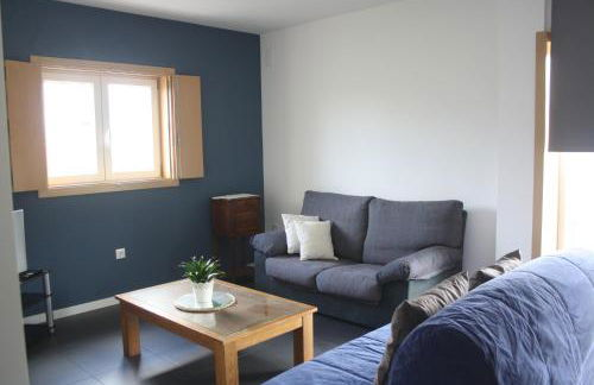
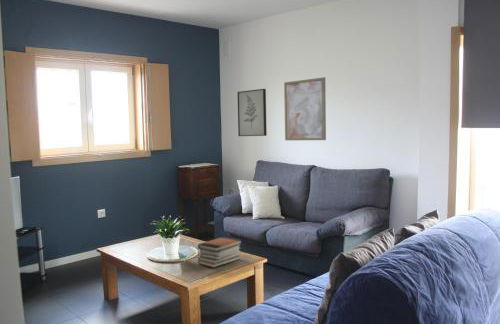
+ book stack [197,236,243,269]
+ wall art [237,88,268,137]
+ wall art [283,76,327,141]
